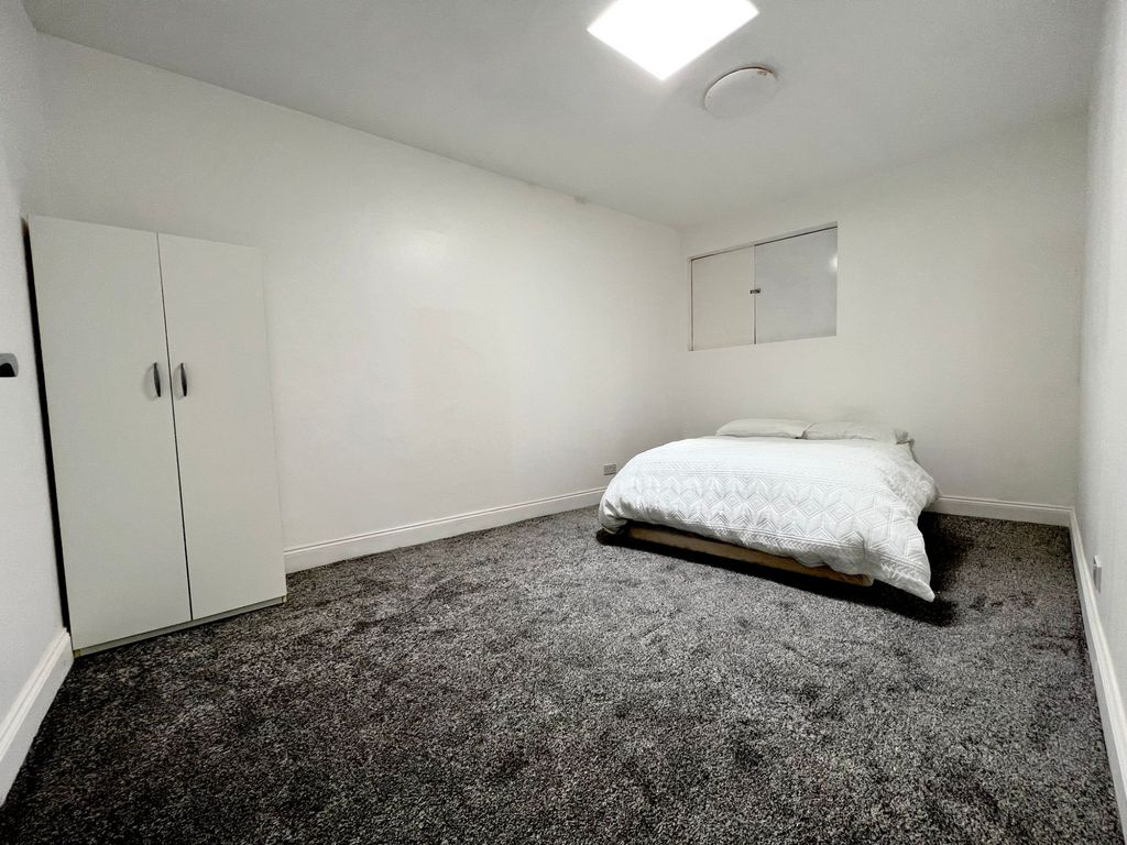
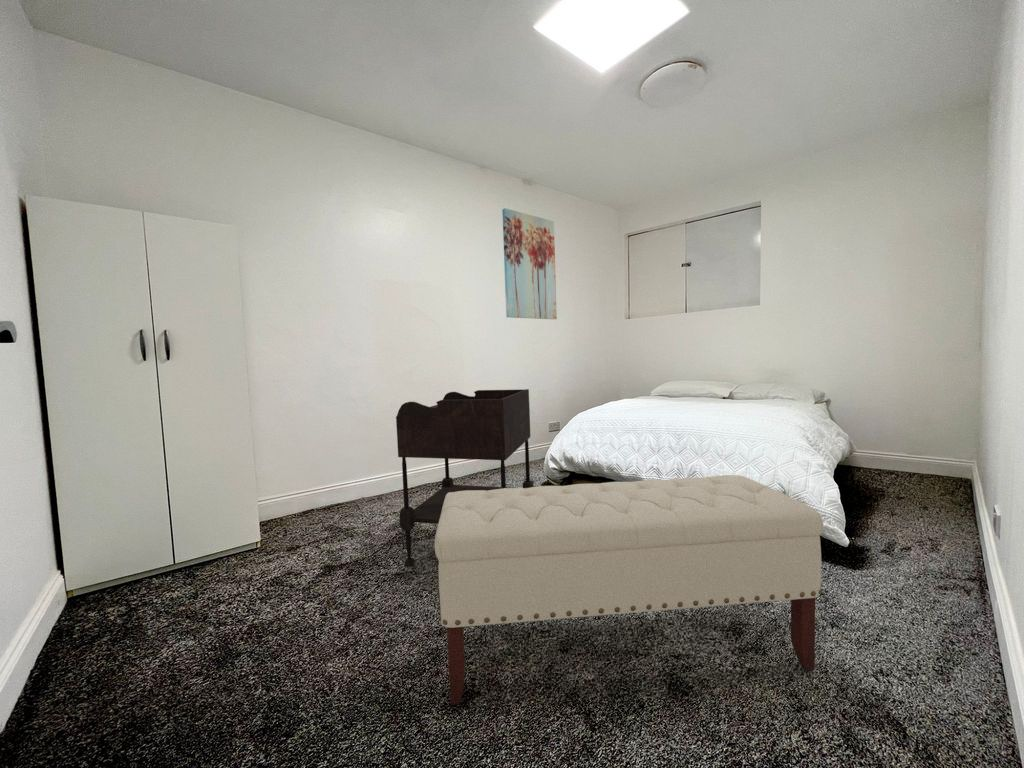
+ side table [395,388,535,568]
+ wall art [501,207,558,320]
+ bench [434,474,824,706]
